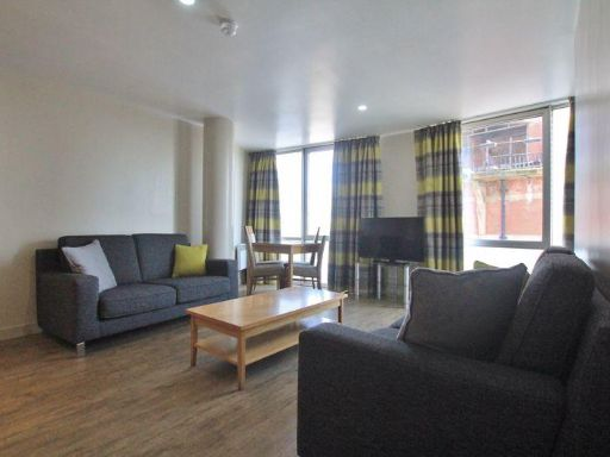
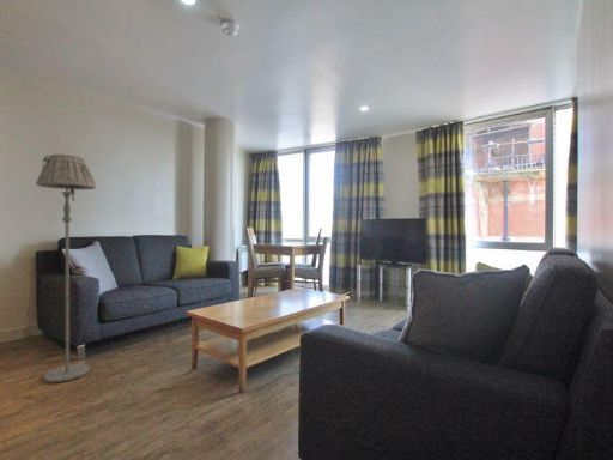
+ floor lamp [35,153,97,383]
